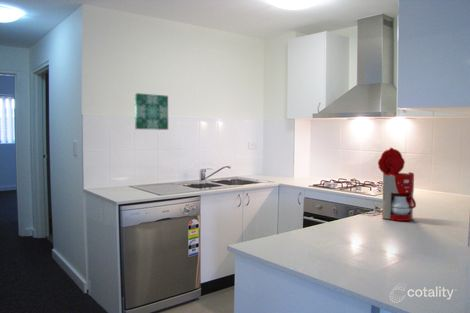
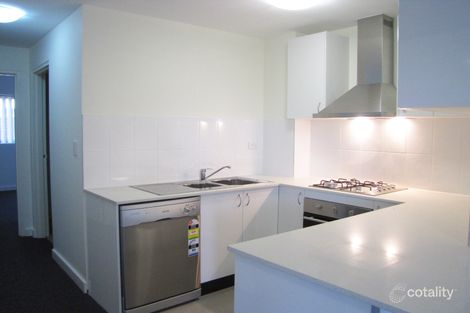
- wall art [134,92,169,131]
- coffee maker [357,147,417,222]
